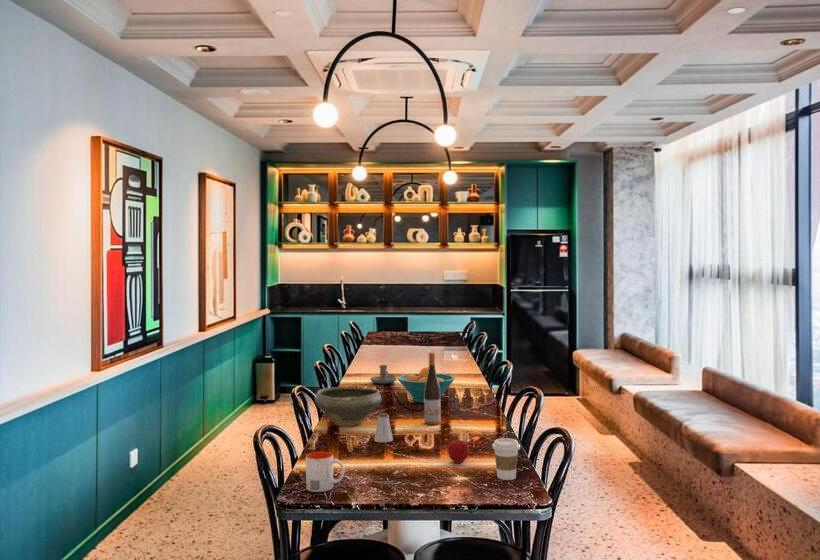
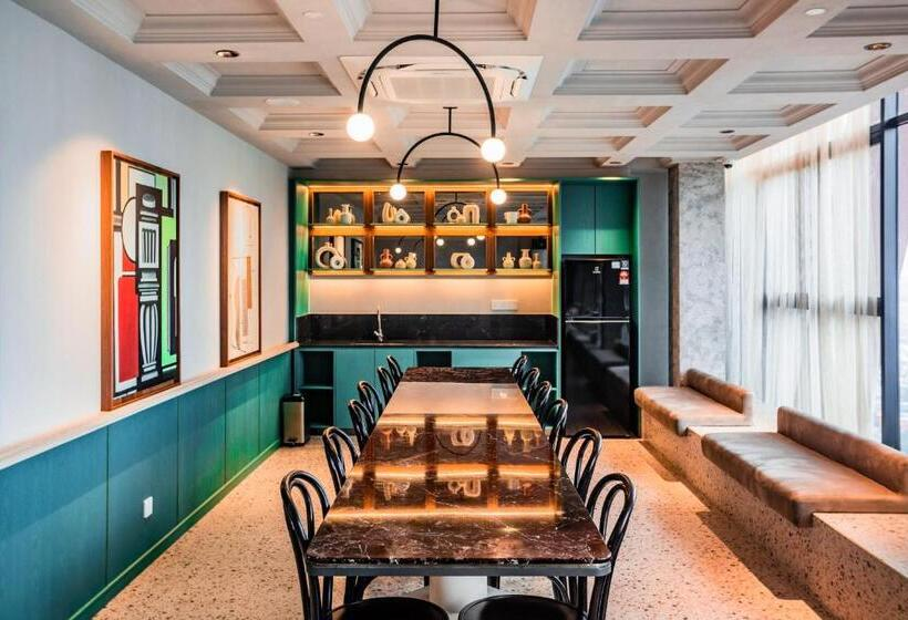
- candle holder [369,364,398,385]
- wine bottle [423,351,442,426]
- saltshaker [373,412,394,443]
- mug [305,451,345,493]
- coffee cup [491,437,521,481]
- fruit bowl [397,366,456,404]
- apple [446,439,470,464]
- bowl [314,386,382,427]
